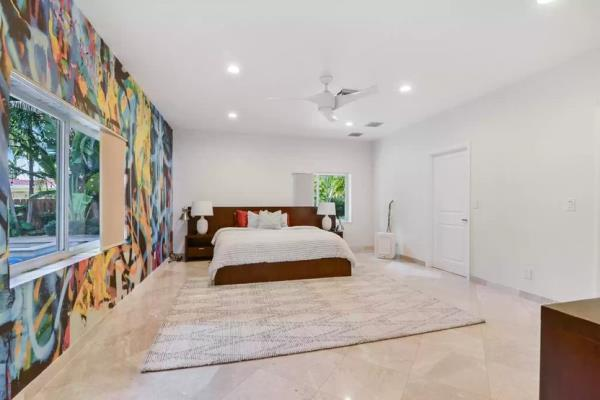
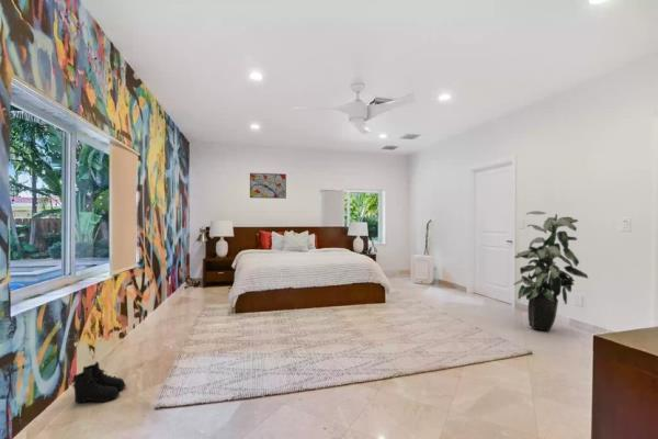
+ boots [70,360,127,404]
+ wall art [249,172,287,200]
+ indoor plant [512,210,589,333]
